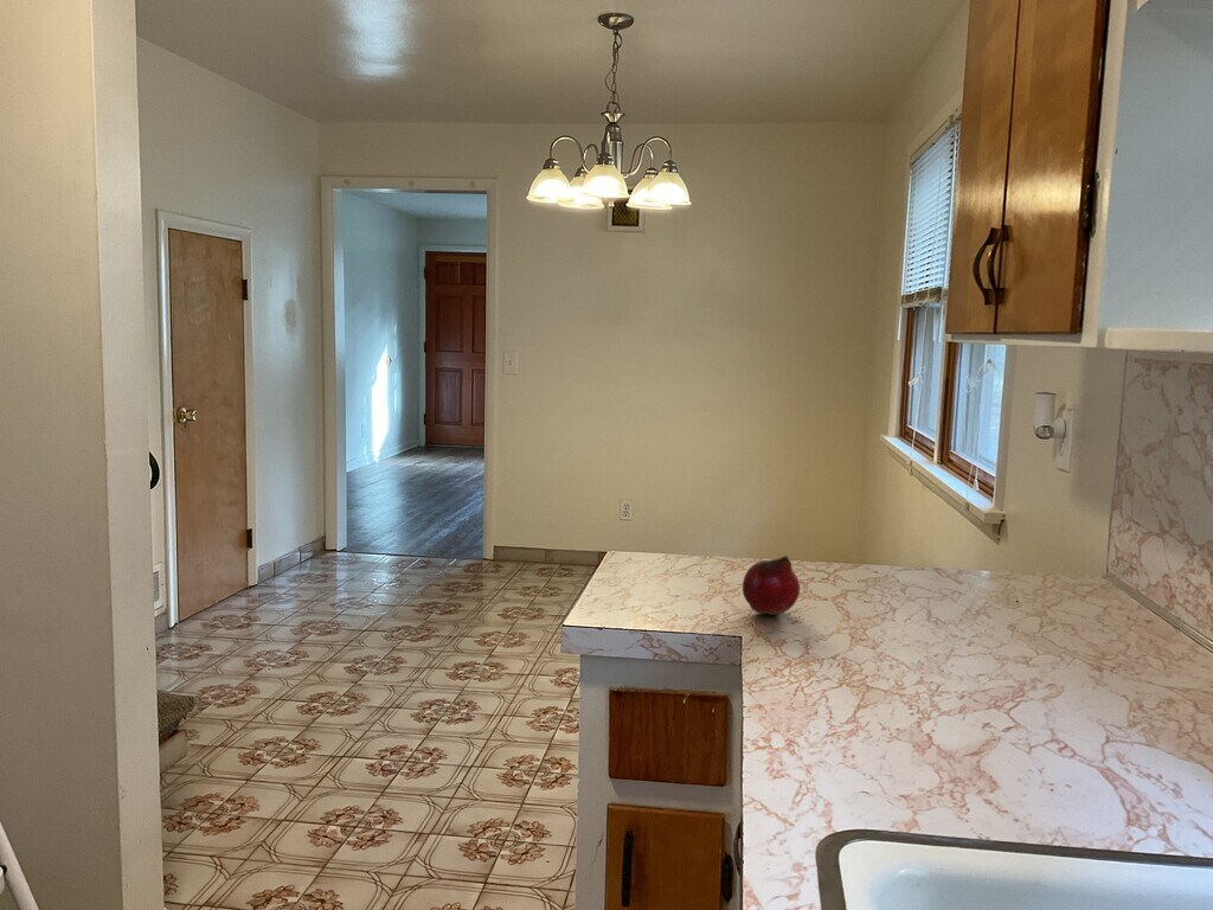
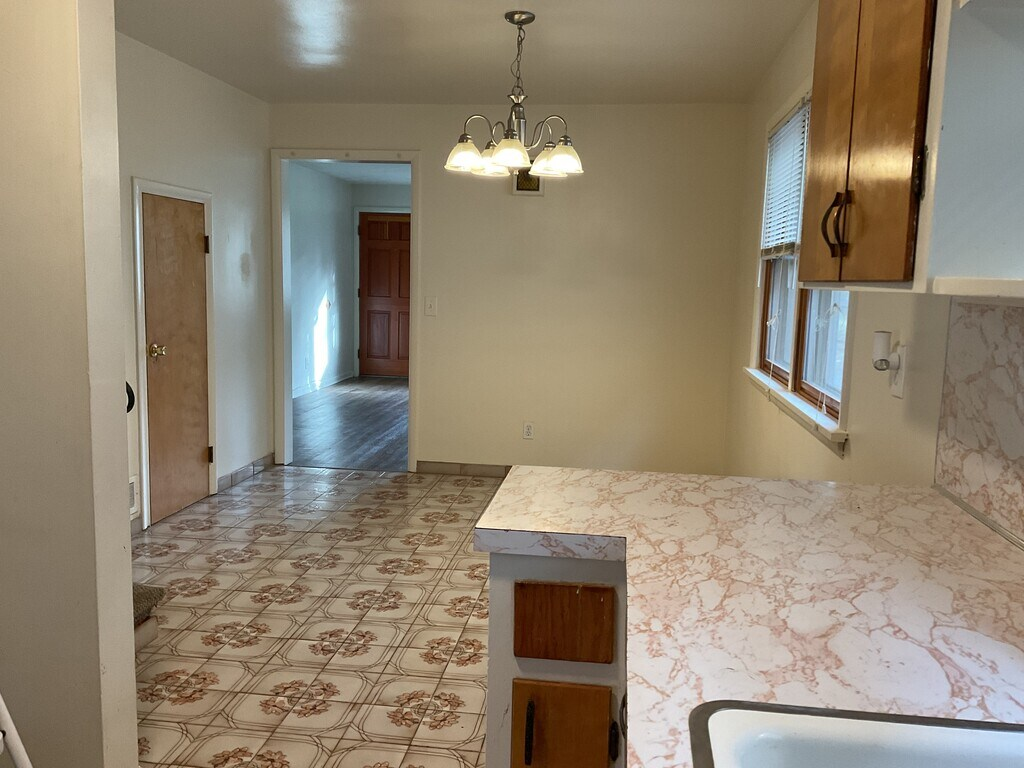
- fruit [742,555,801,616]
